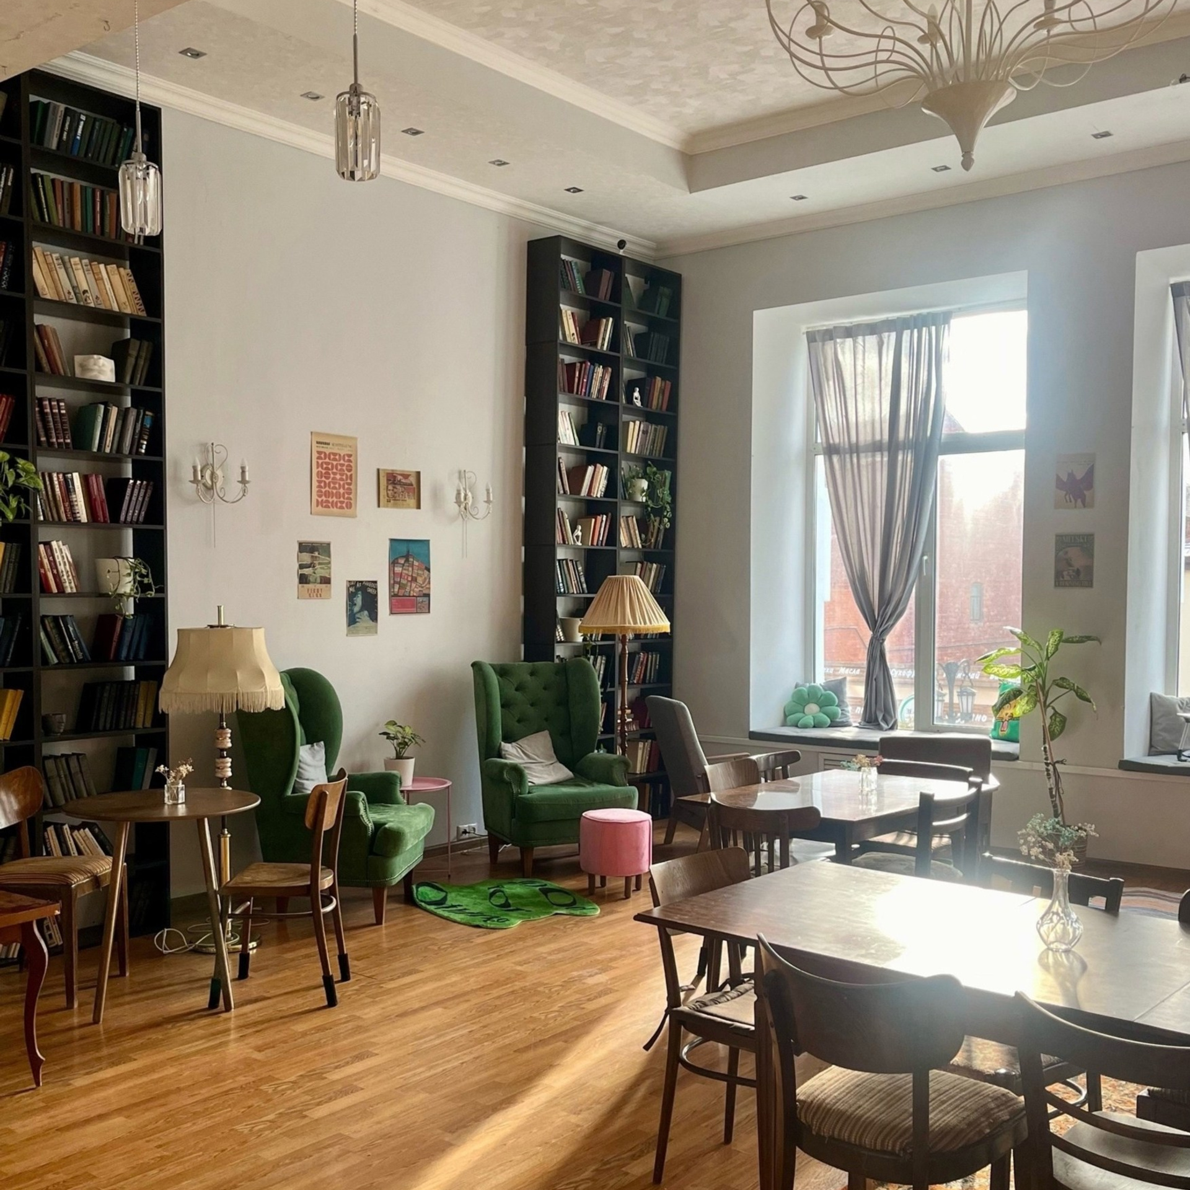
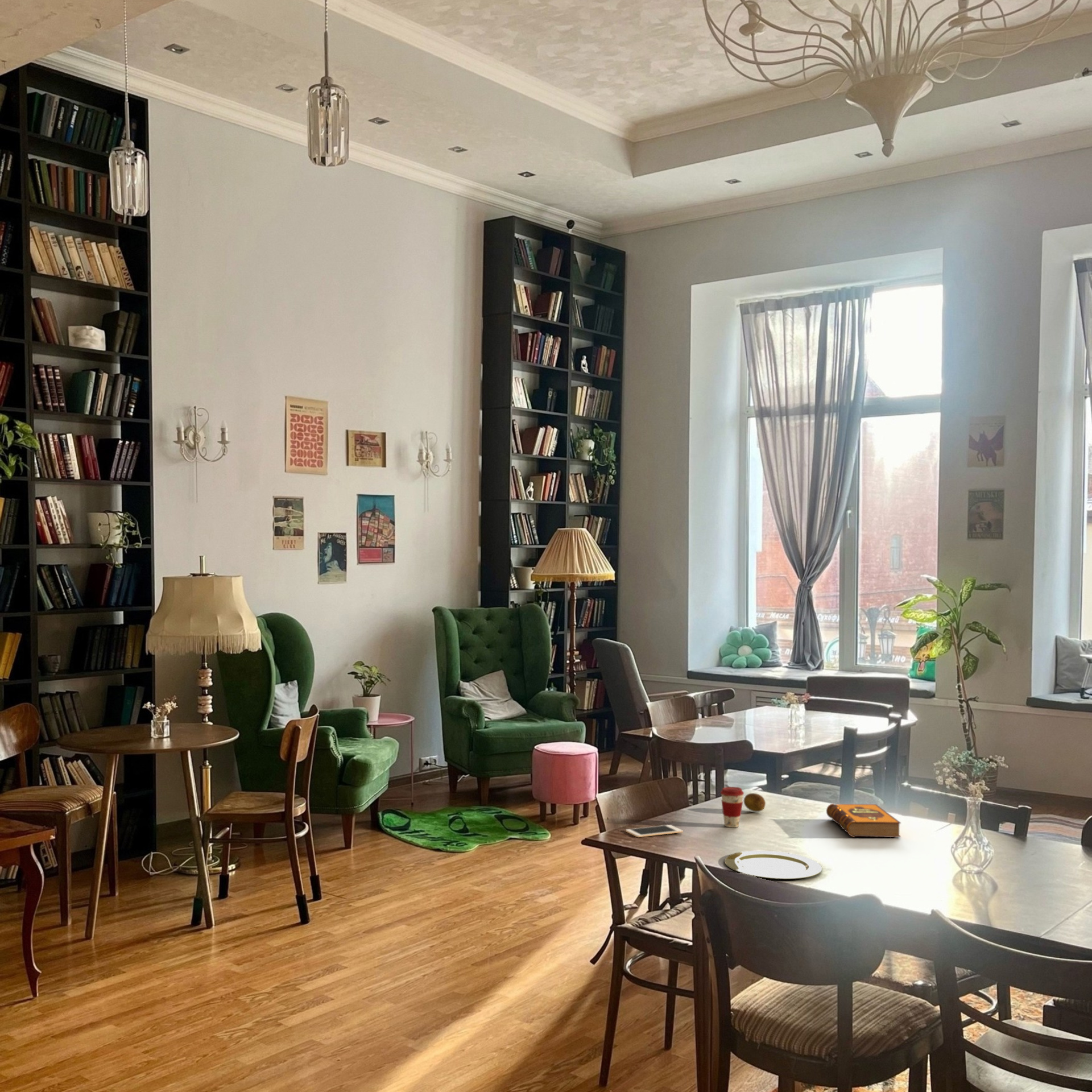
+ plate [724,850,822,880]
+ fruit [743,793,766,812]
+ hardback book [826,803,901,838]
+ cell phone [625,824,684,838]
+ coffee cup [720,786,744,828]
